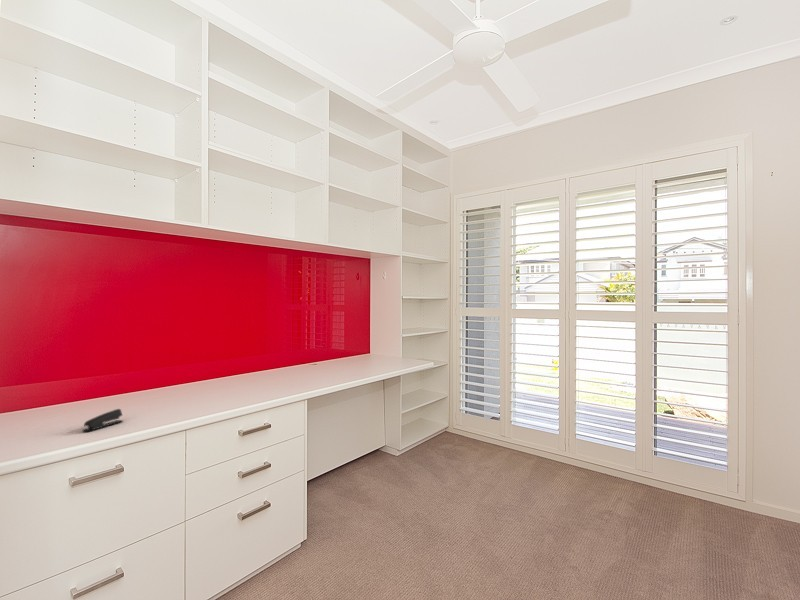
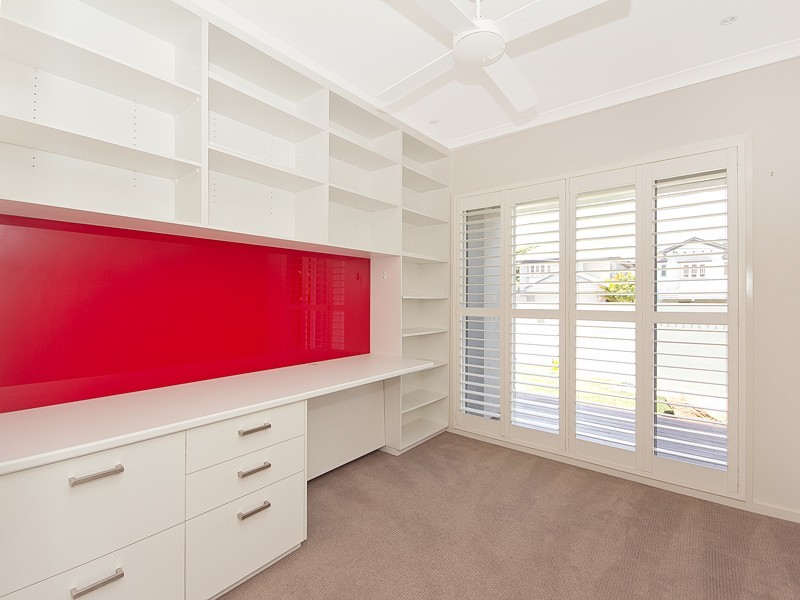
- stapler [81,408,123,432]
